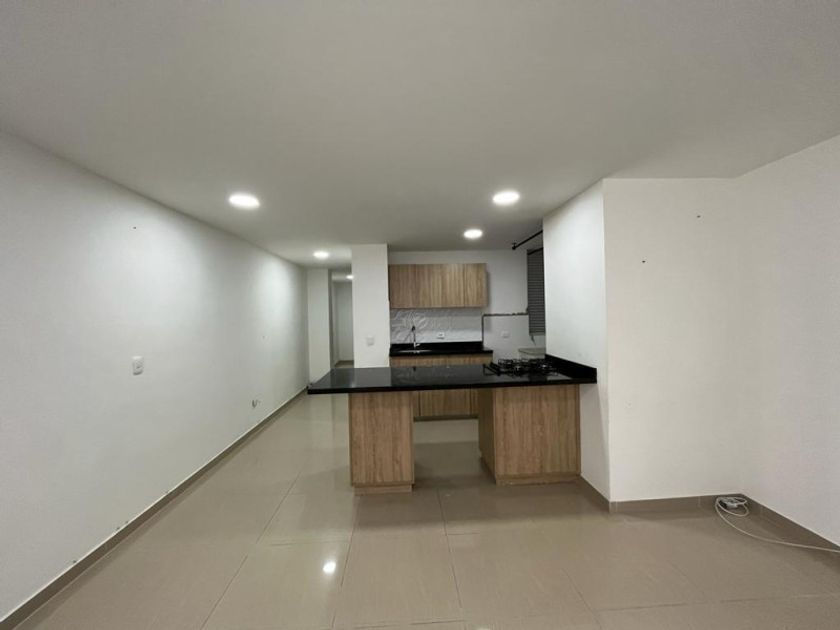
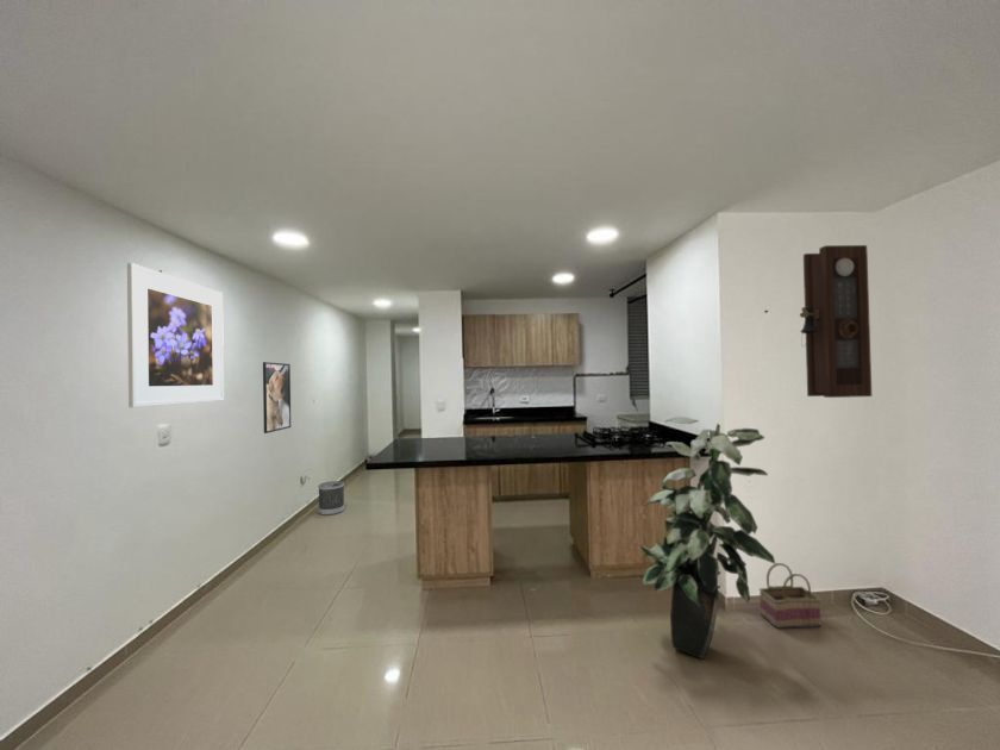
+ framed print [262,361,292,435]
+ basket [758,562,821,630]
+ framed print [126,262,225,408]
+ wastebasket [317,480,345,517]
+ pendulum clock [799,244,873,399]
+ indoor plant [637,415,777,661]
